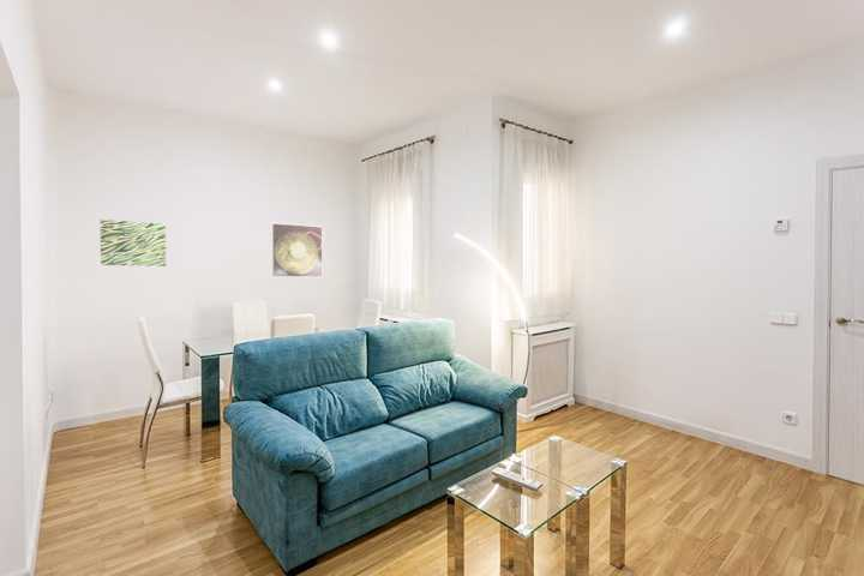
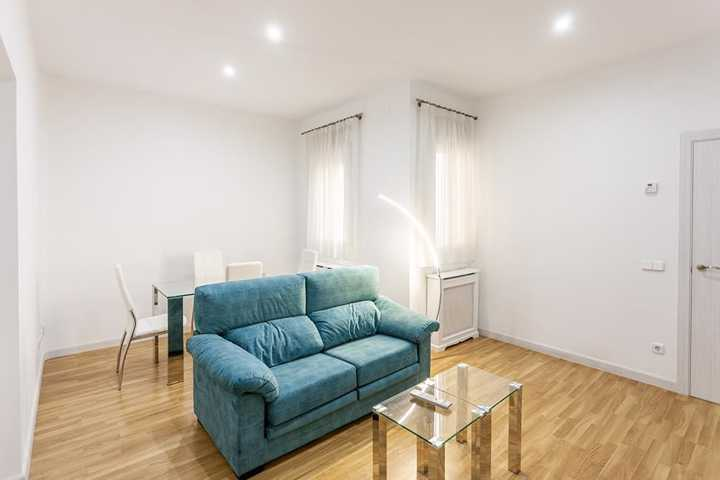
- wall art [98,218,167,268]
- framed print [270,222,324,278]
